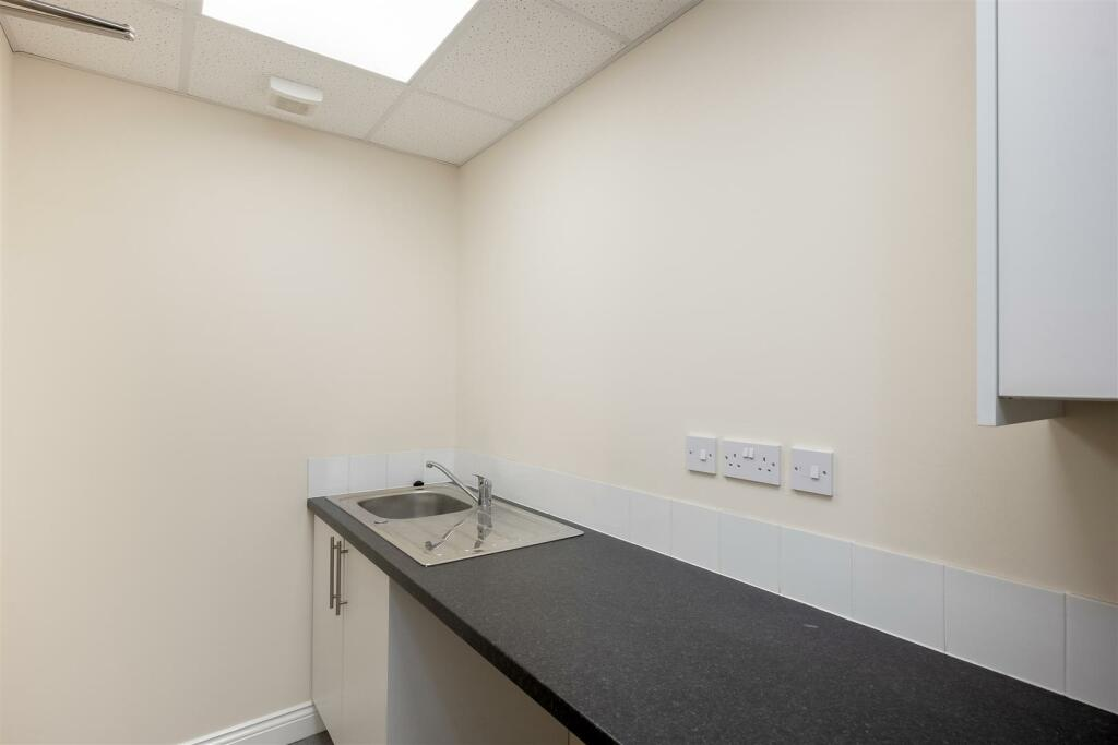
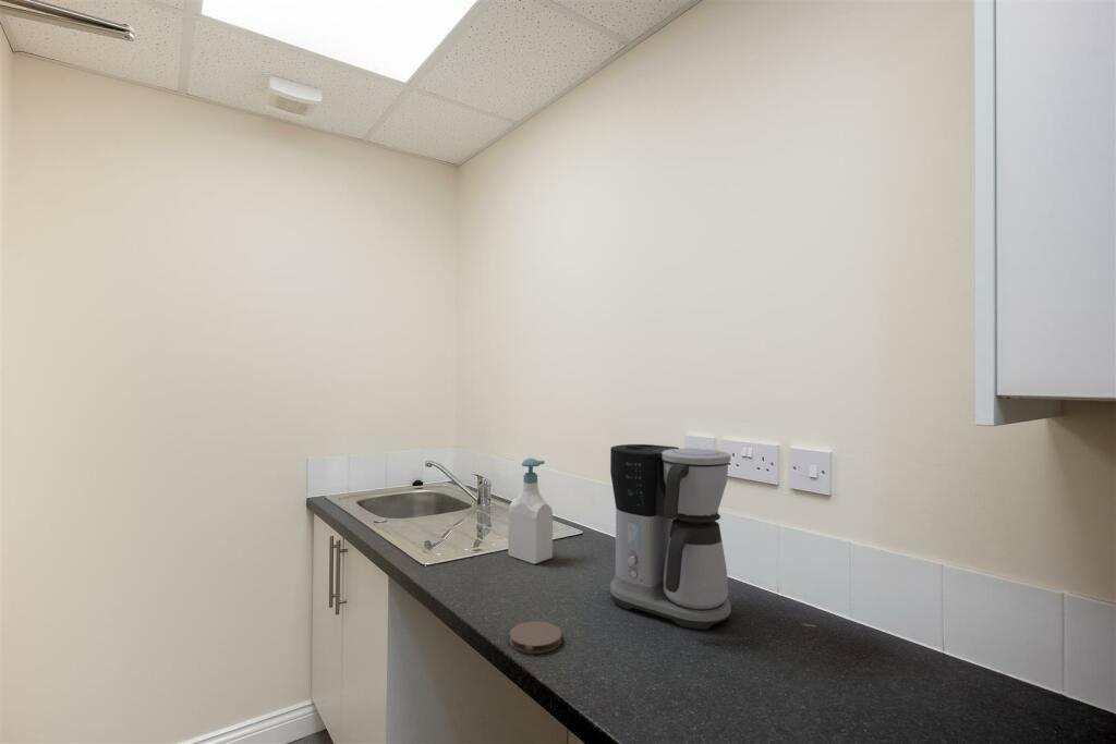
+ soap bottle [507,458,554,565]
+ coffee maker [609,443,732,631]
+ coaster [509,620,562,655]
